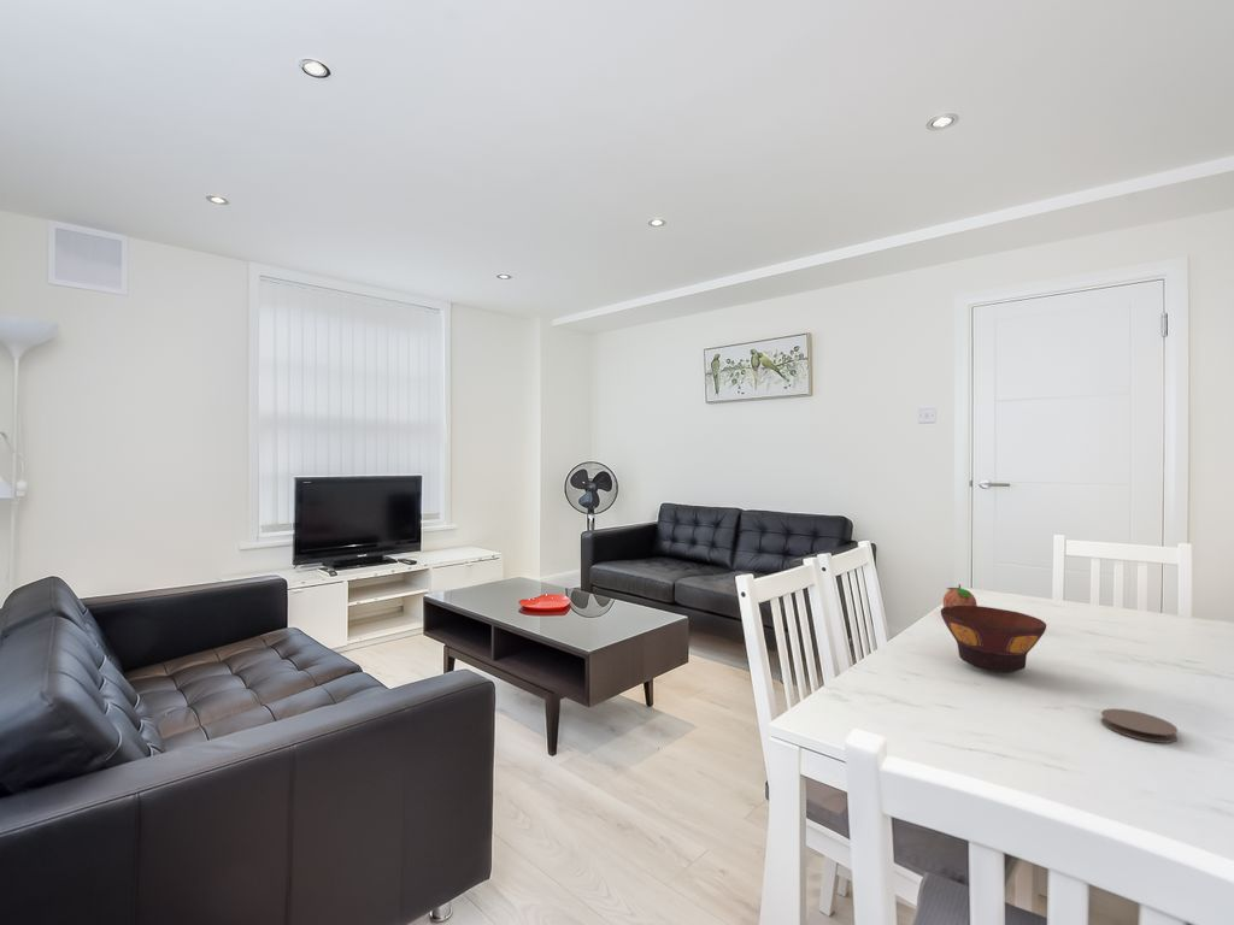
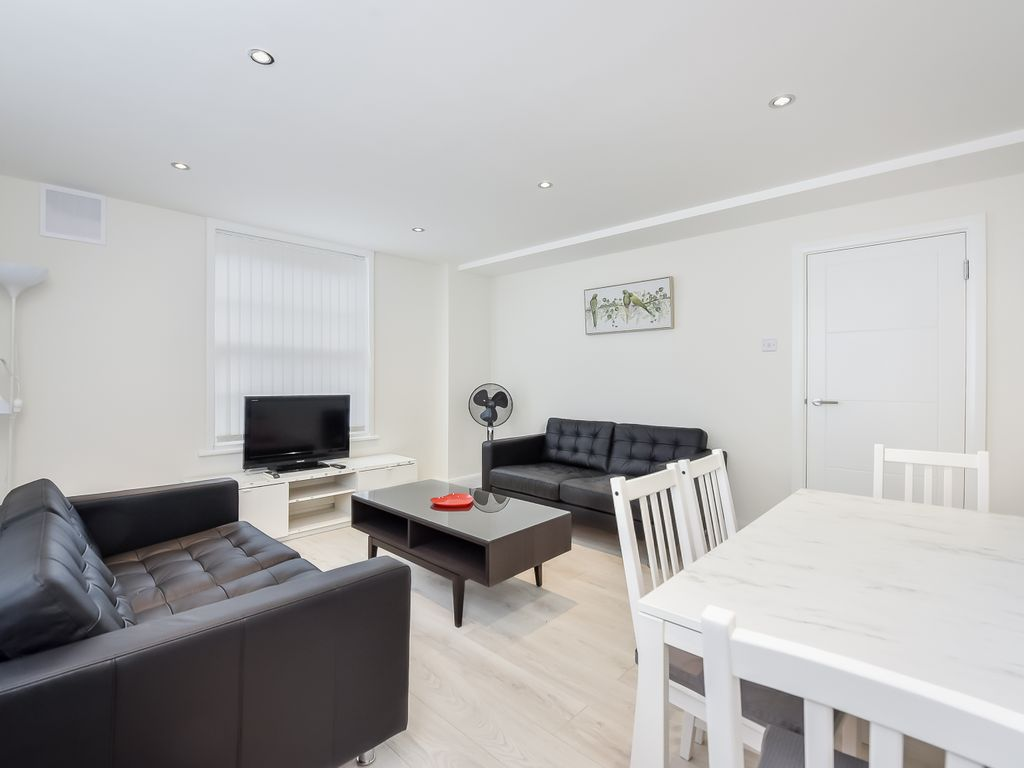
- coaster [1100,707,1179,744]
- fruit [941,583,979,608]
- bowl [940,605,1047,673]
